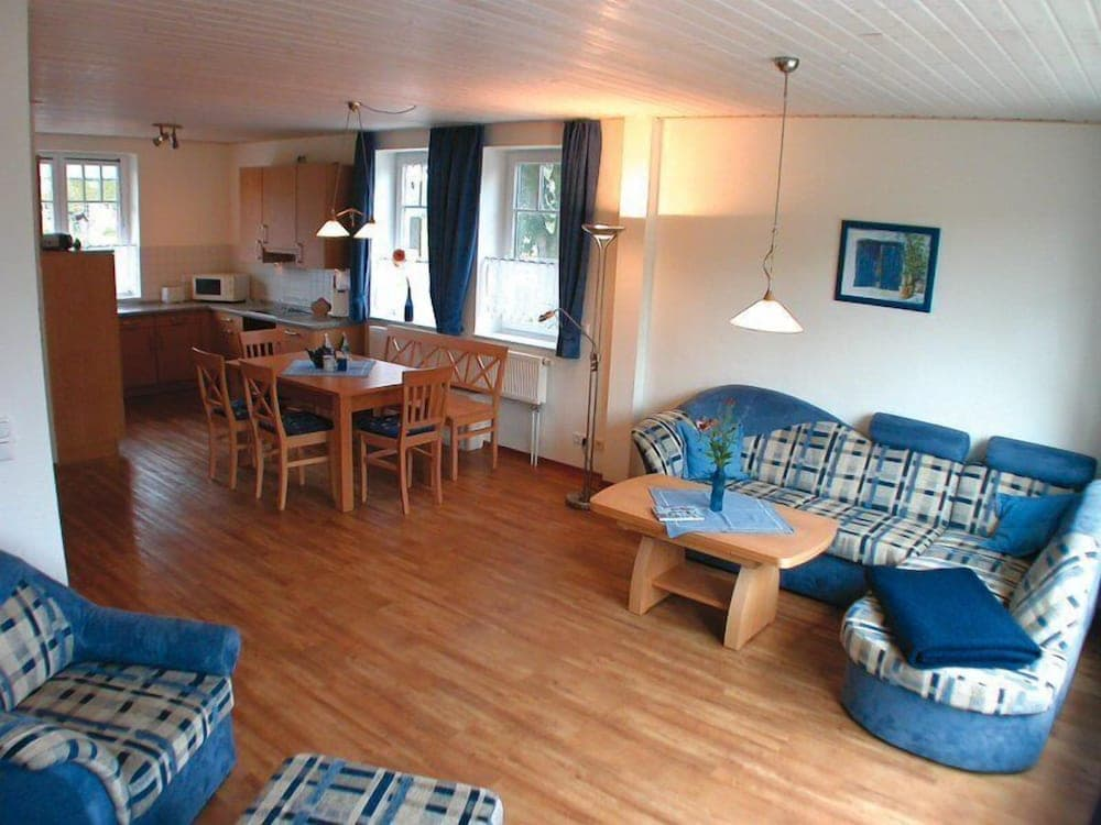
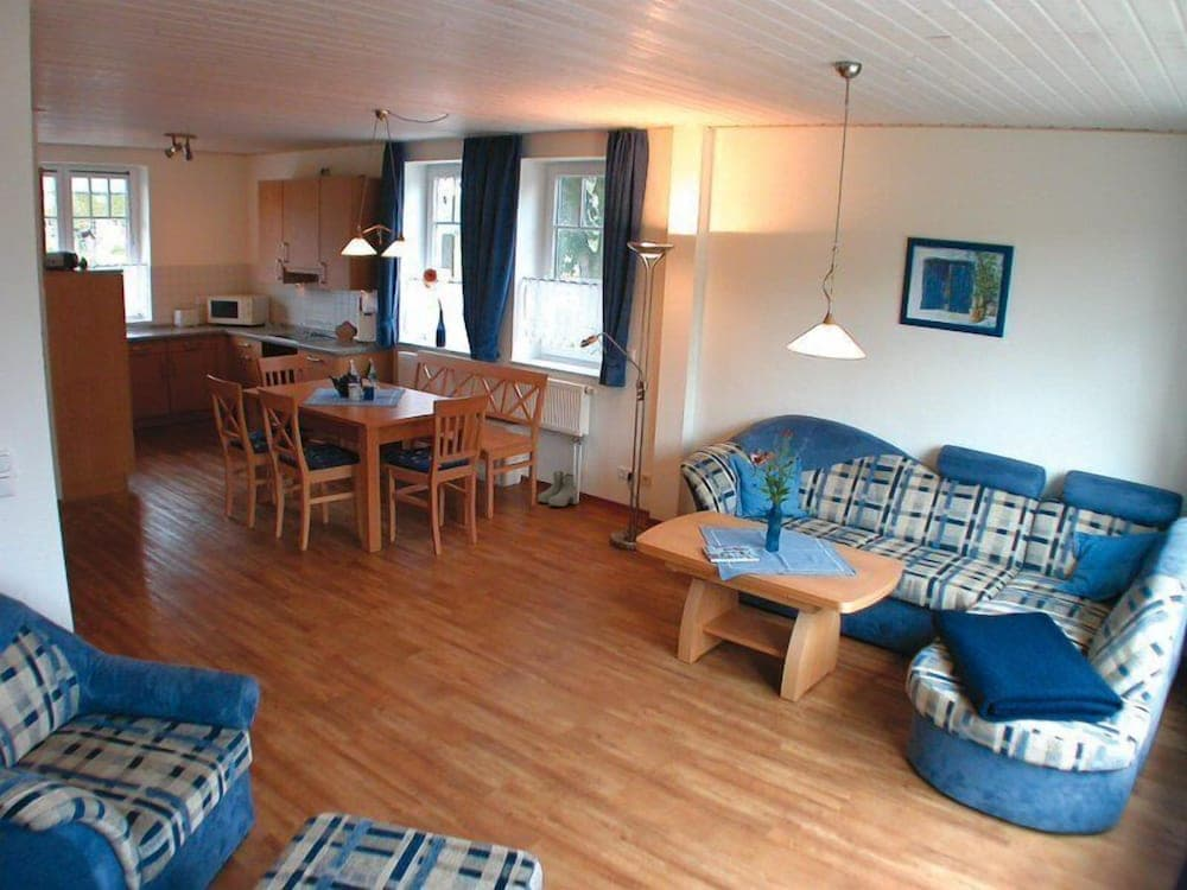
+ boots [537,470,579,508]
